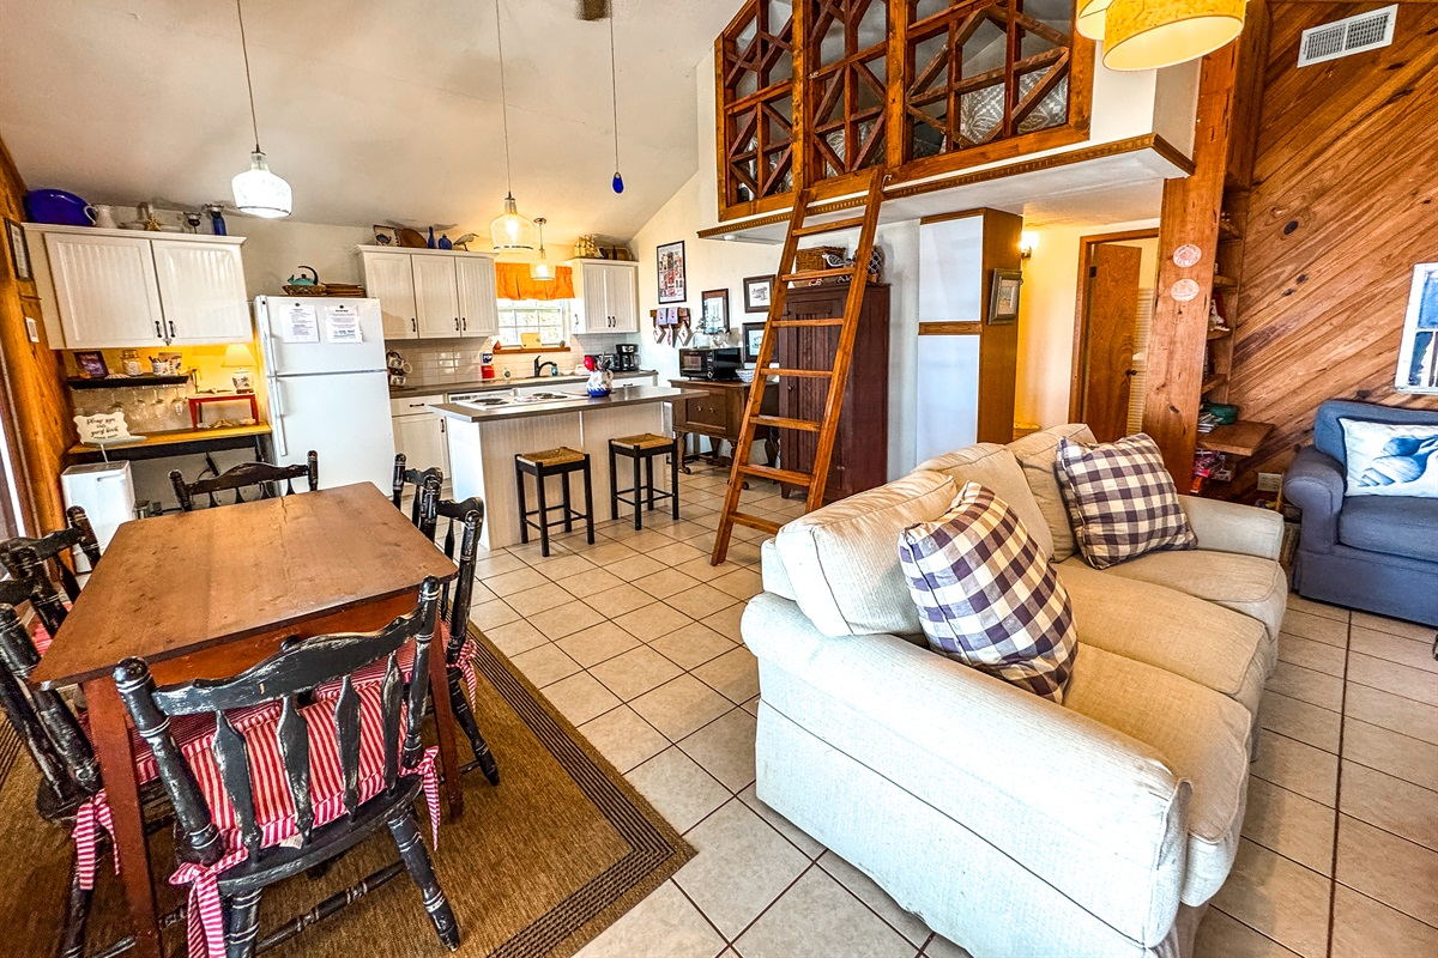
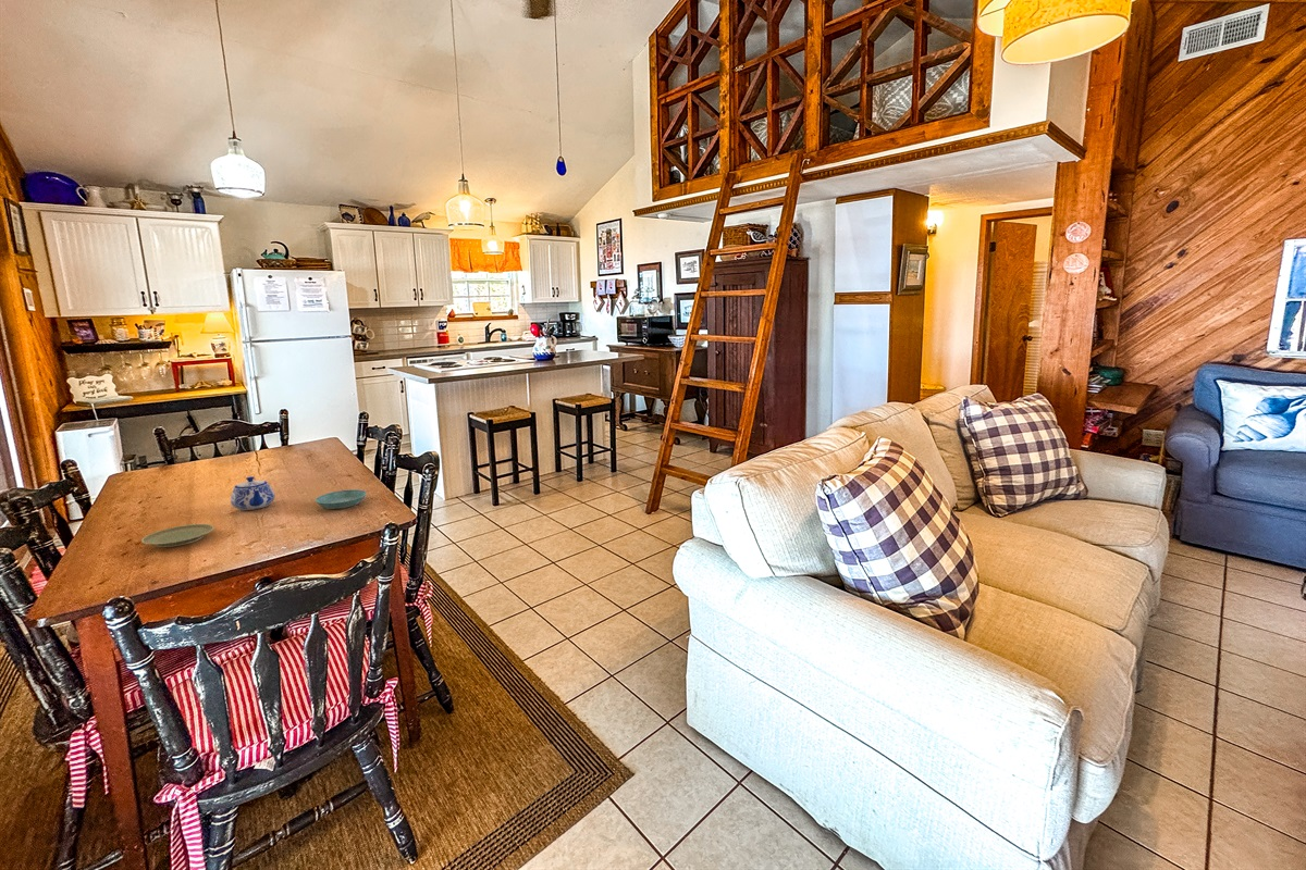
+ teapot [230,475,275,511]
+ plate [140,523,214,548]
+ saucer [315,488,368,510]
